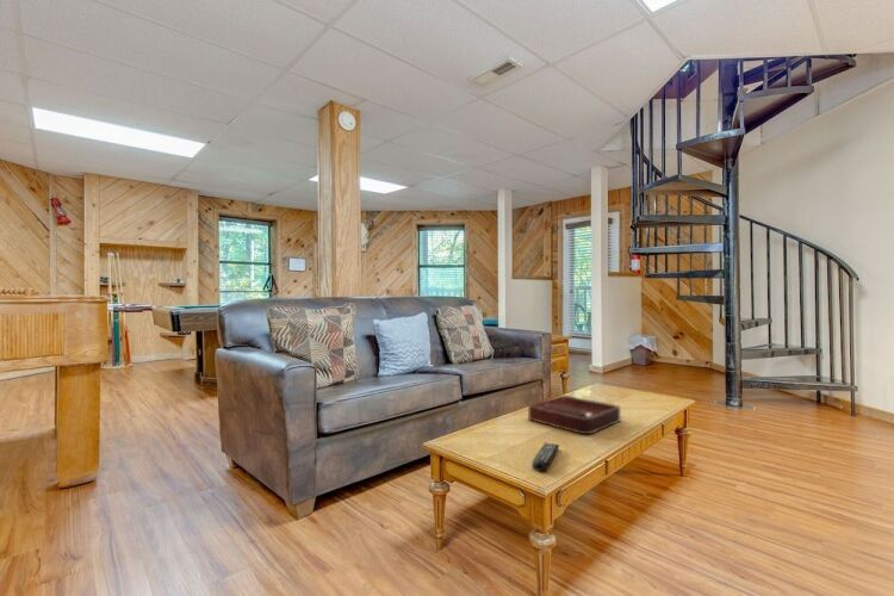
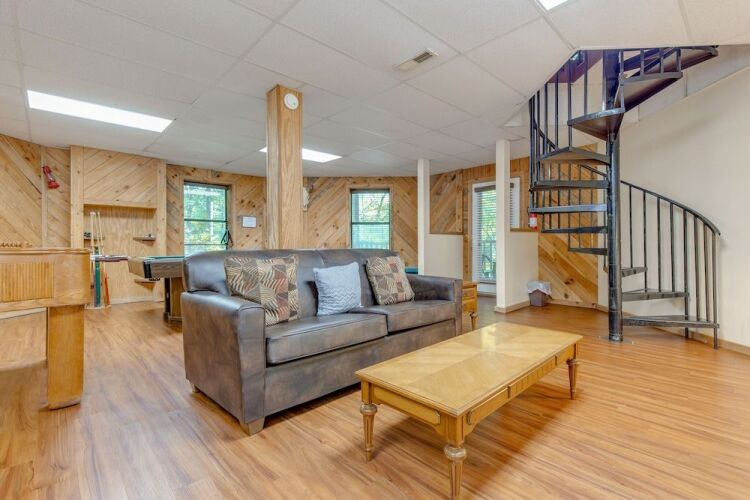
- remote control [530,441,560,472]
- decorative tray [527,395,621,435]
